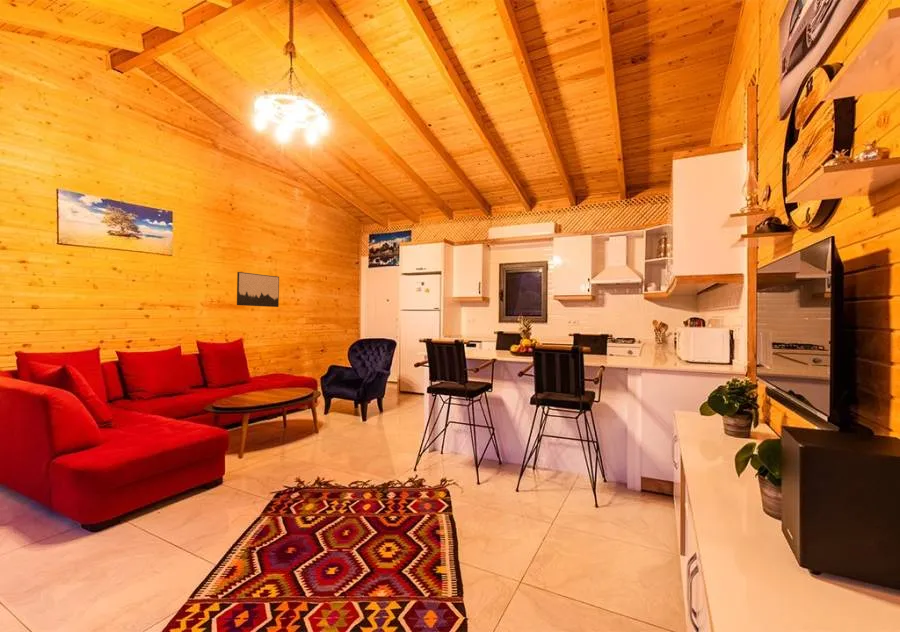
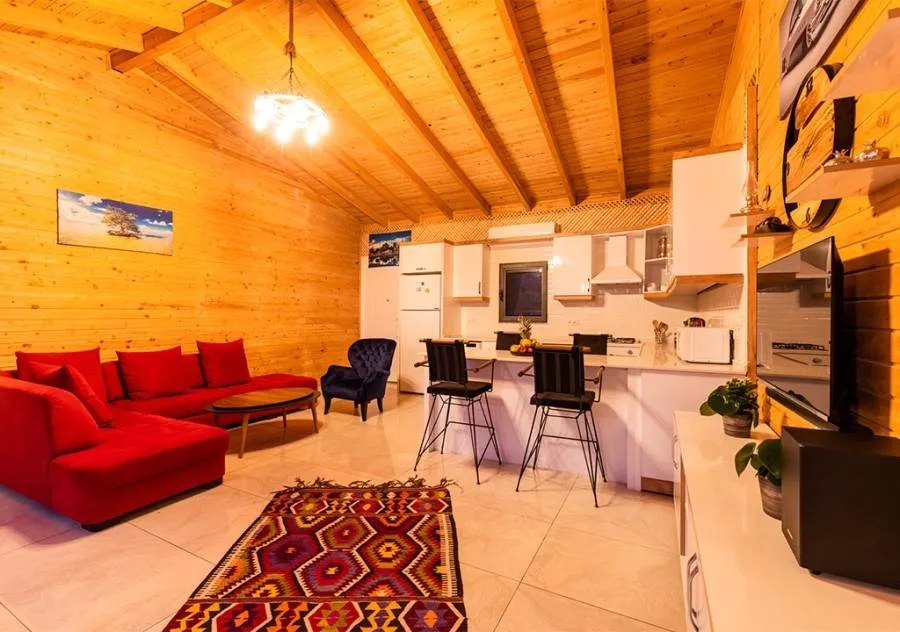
- wall art [236,271,280,308]
